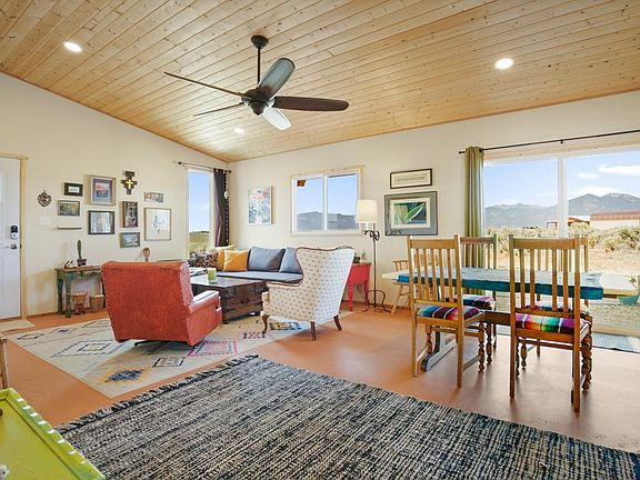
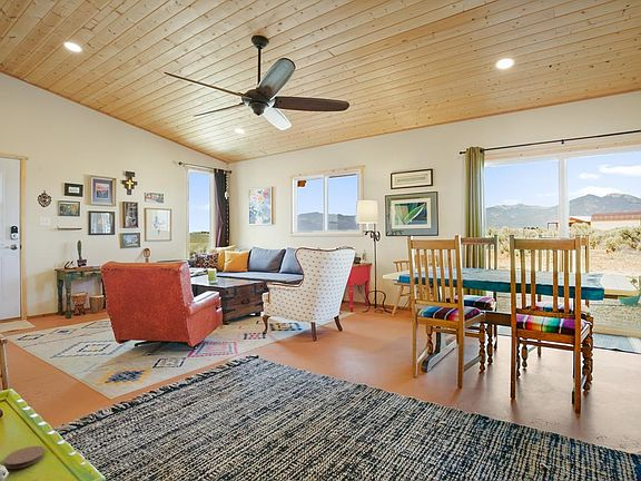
+ coaster [3,445,46,470]
